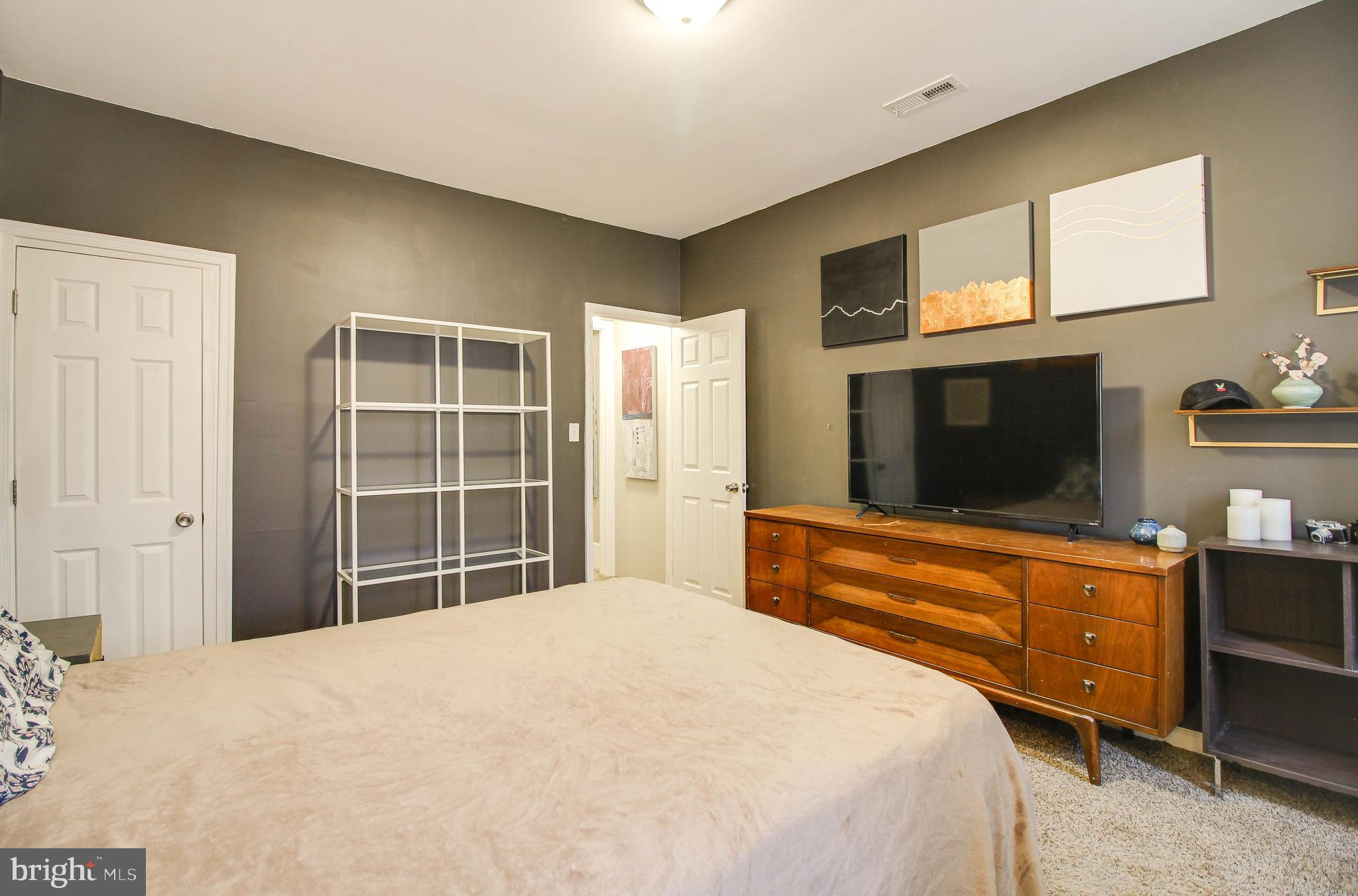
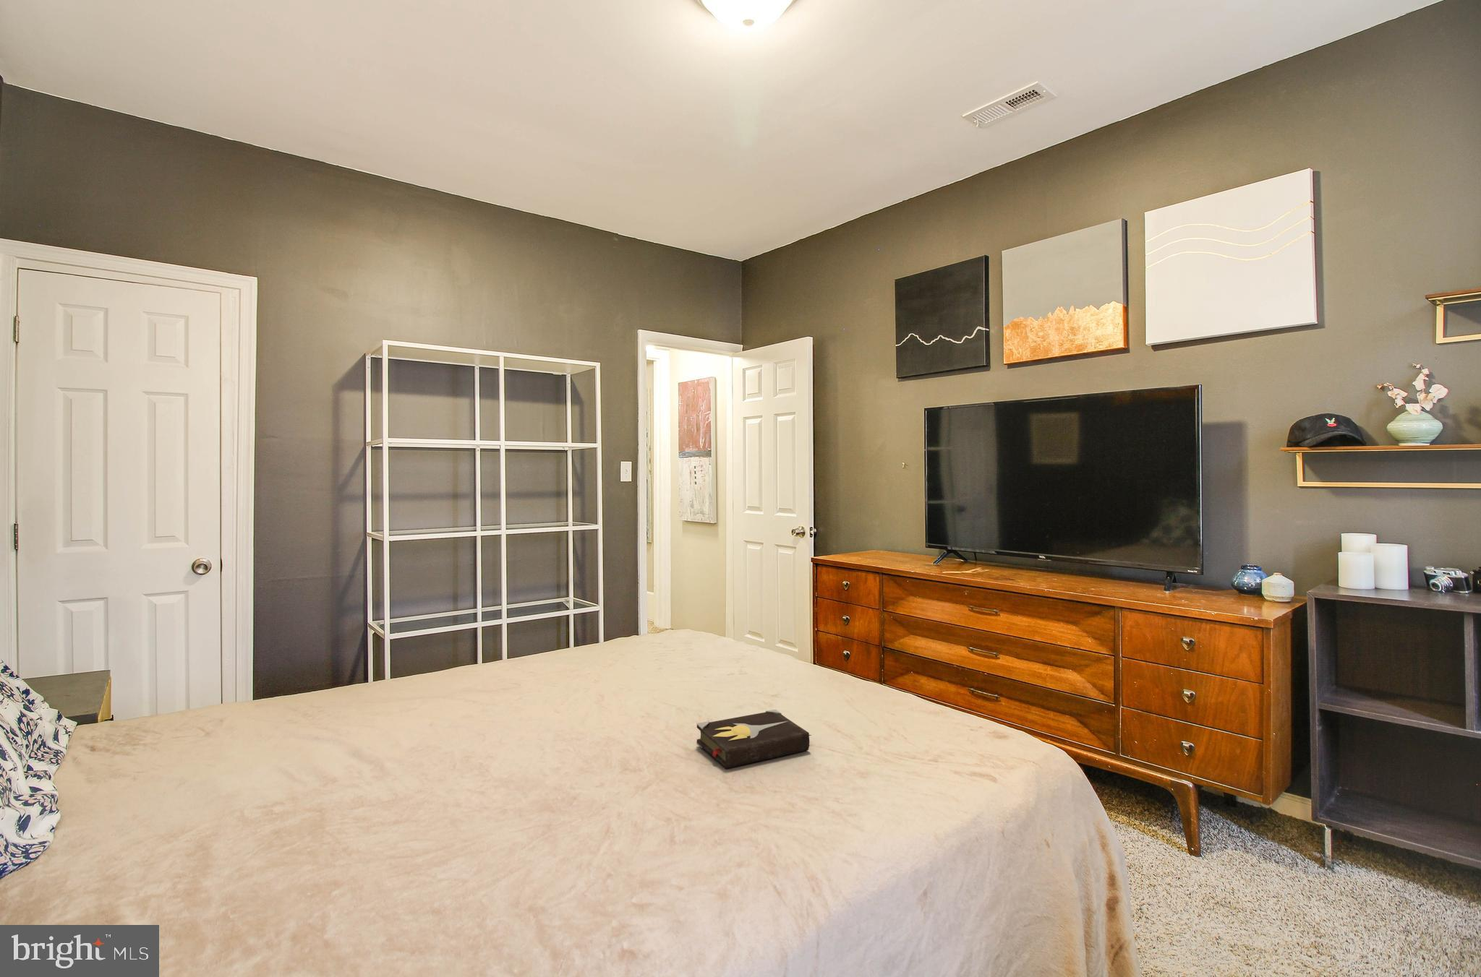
+ hardback book [696,709,812,770]
